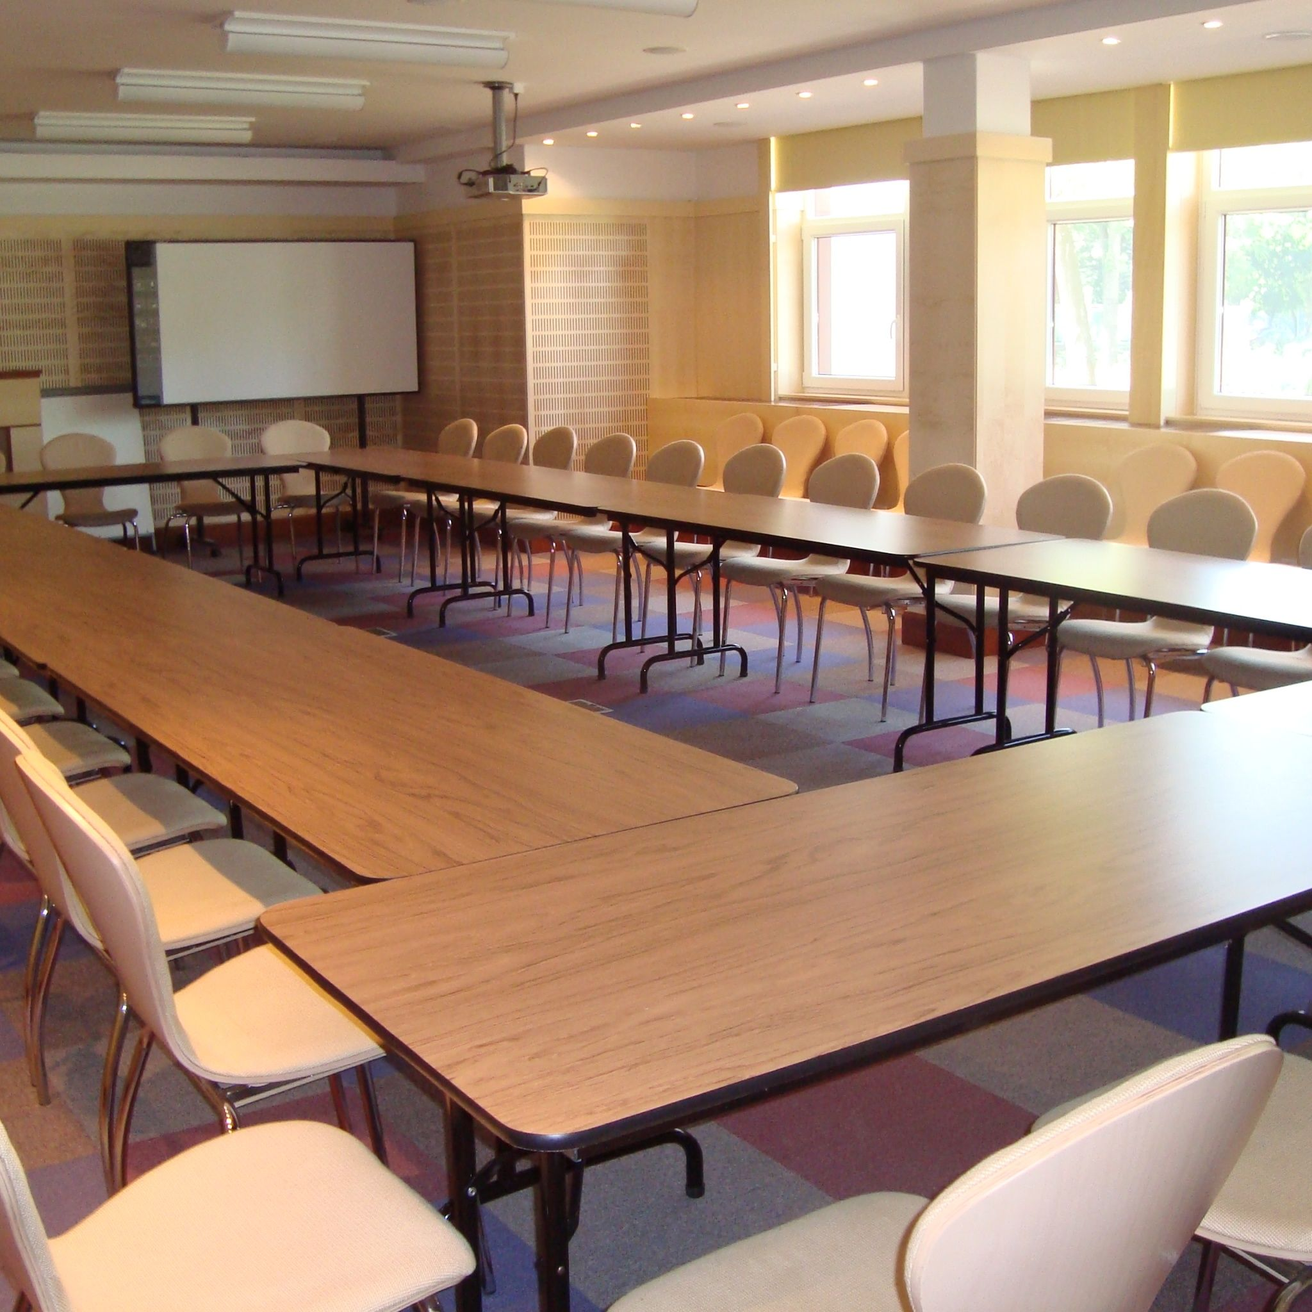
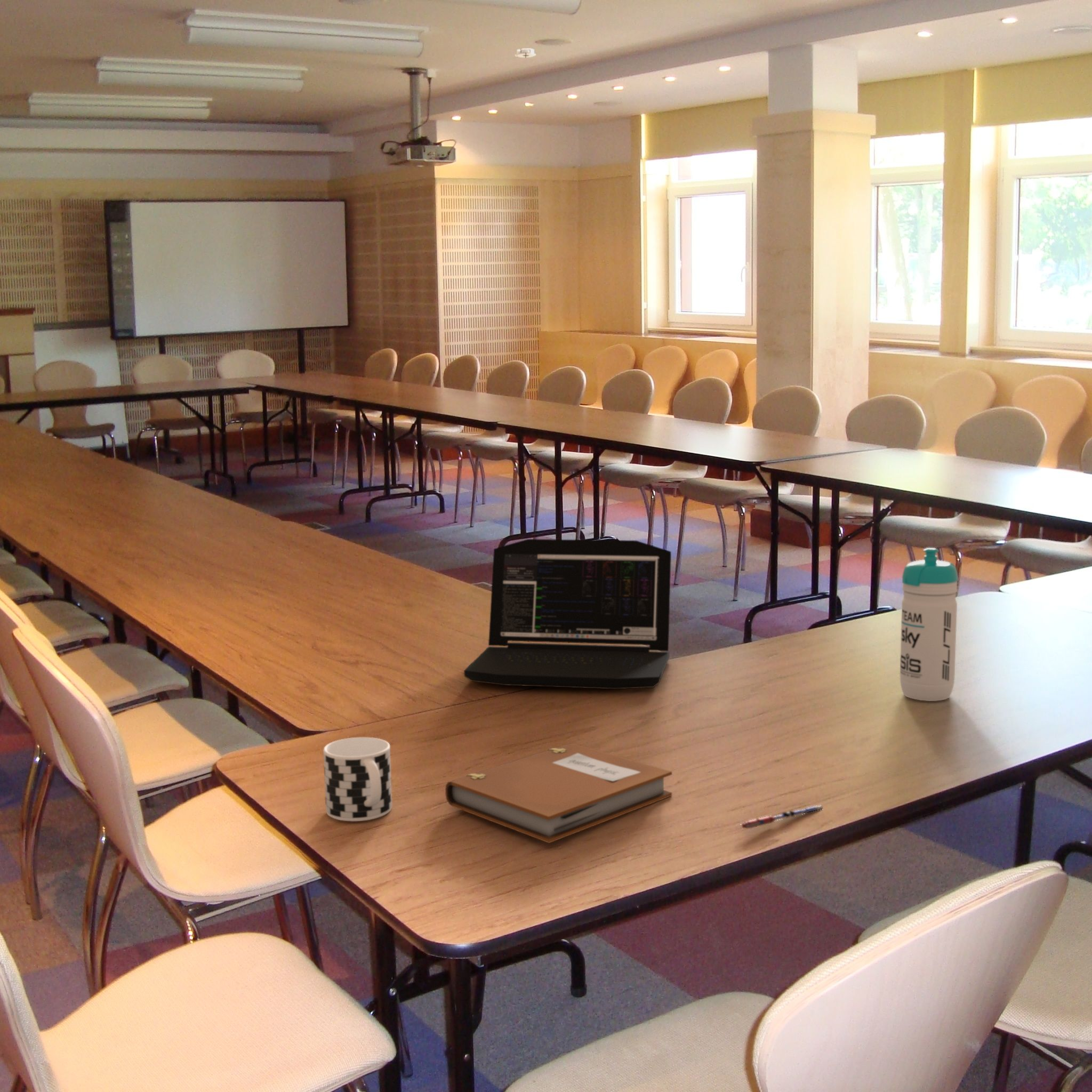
+ cup [323,737,392,822]
+ notebook [445,743,672,844]
+ laptop [463,539,672,689]
+ smoke detector [514,47,537,59]
+ pen [741,805,823,829]
+ water bottle [900,547,959,702]
